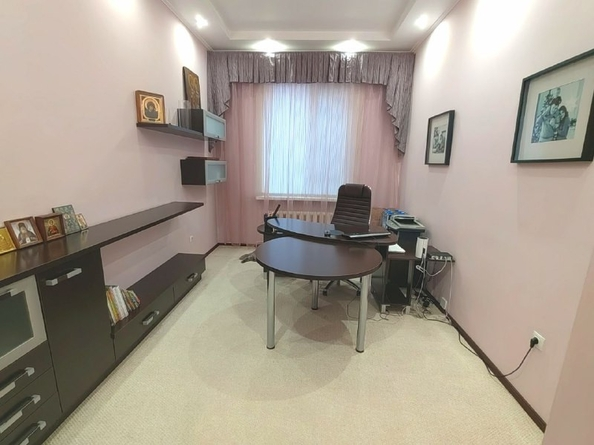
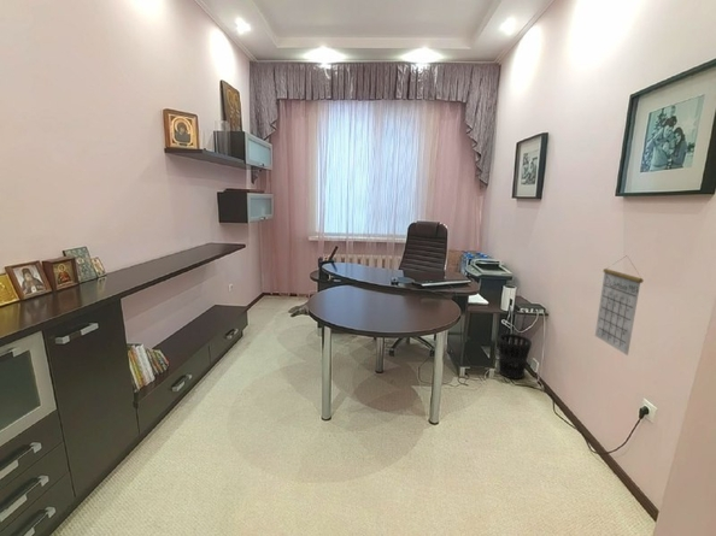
+ calendar [594,254,645,357]
+ wastebasket [497,332,533,381]
